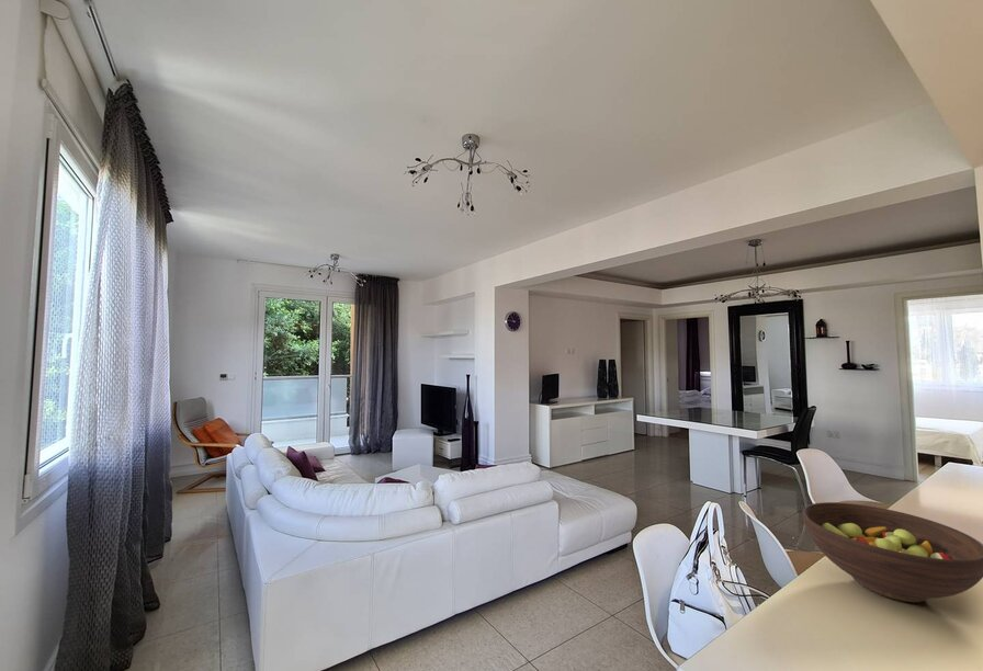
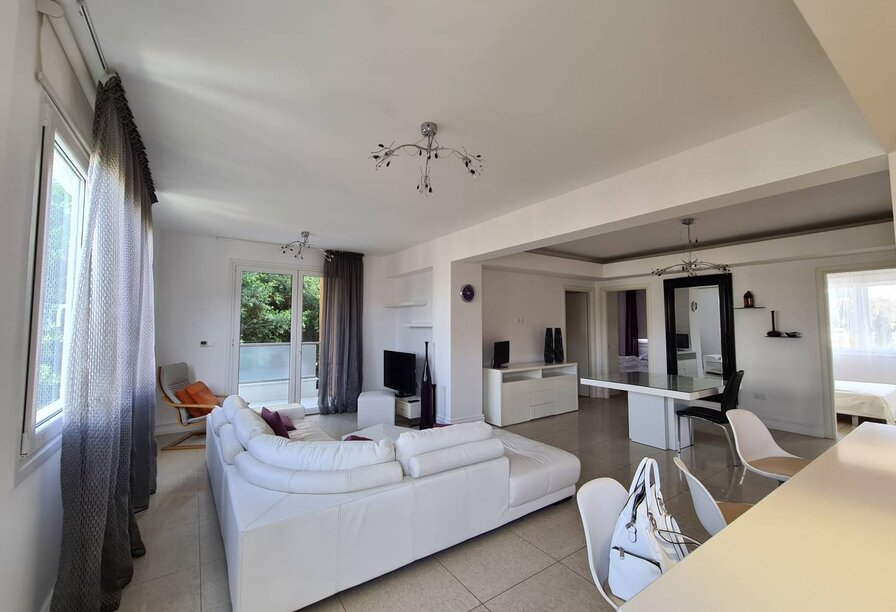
- fruit bowl [801,501,983,603]
